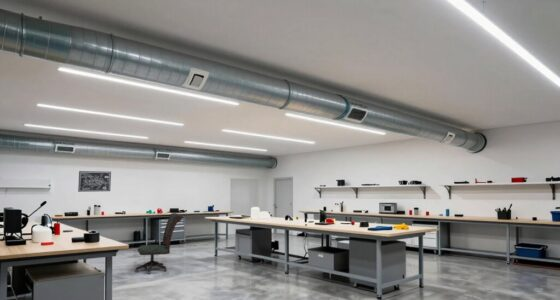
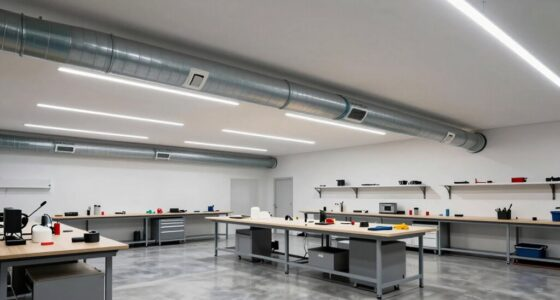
- office chair [134,212,183,275]
- wall art [77,170,112,193]
